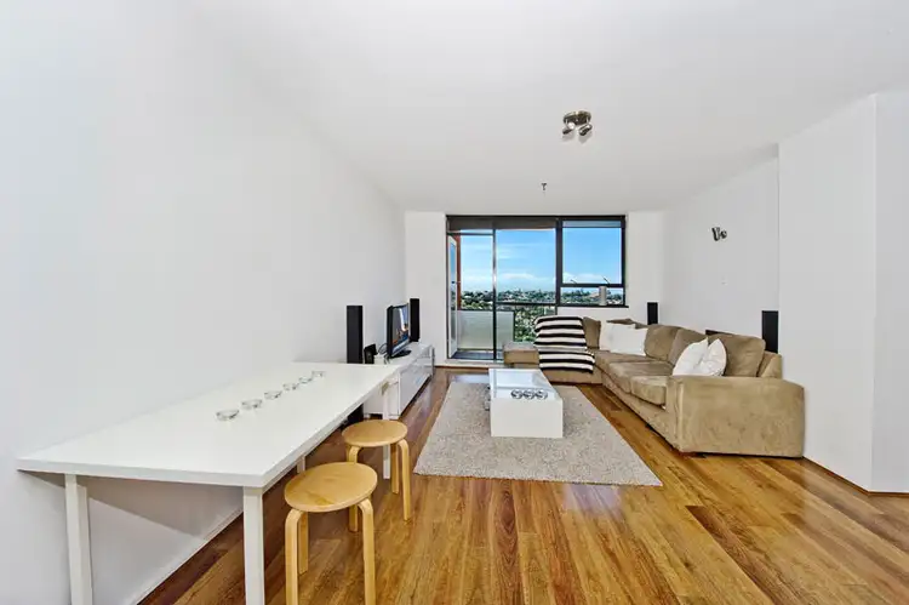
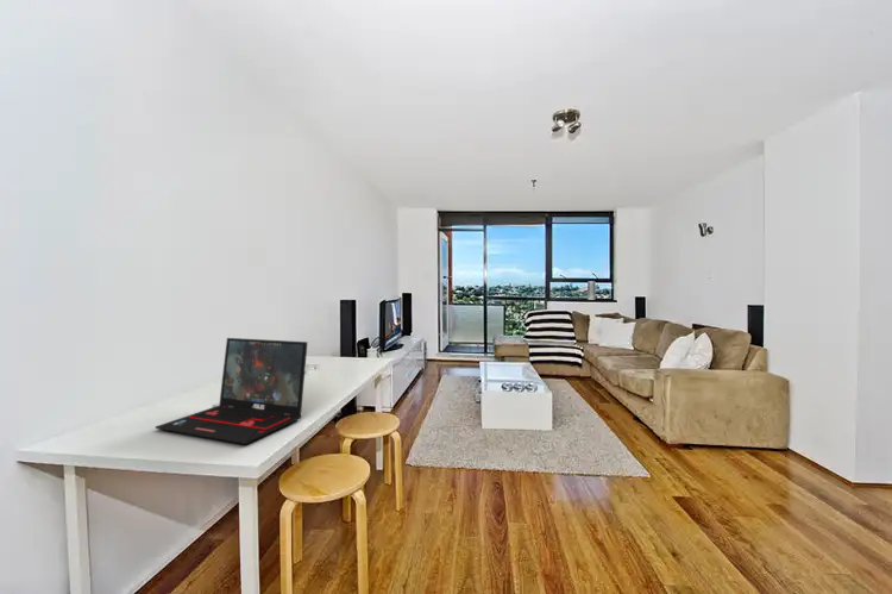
+ laptop [155,337,309,445]
